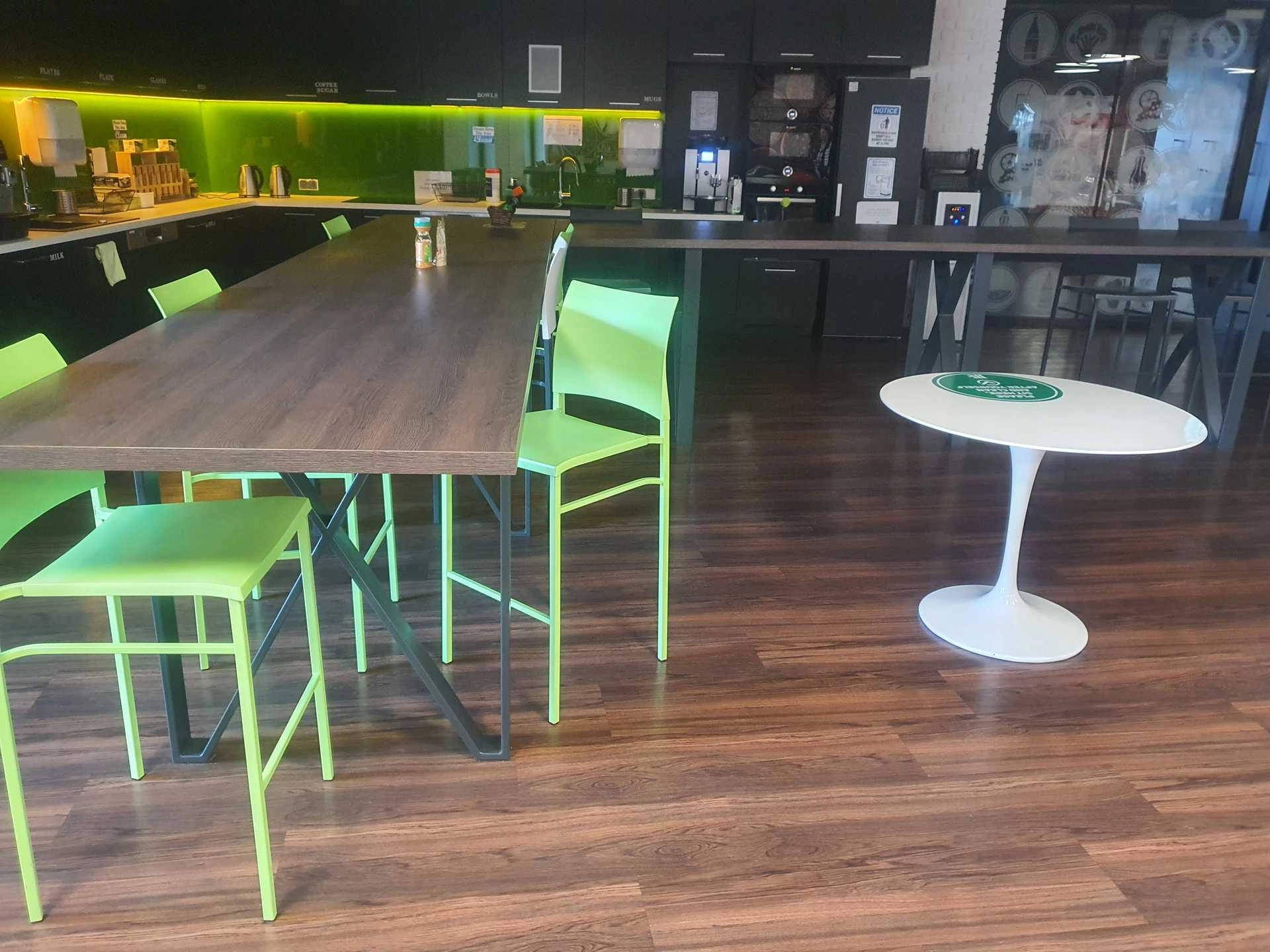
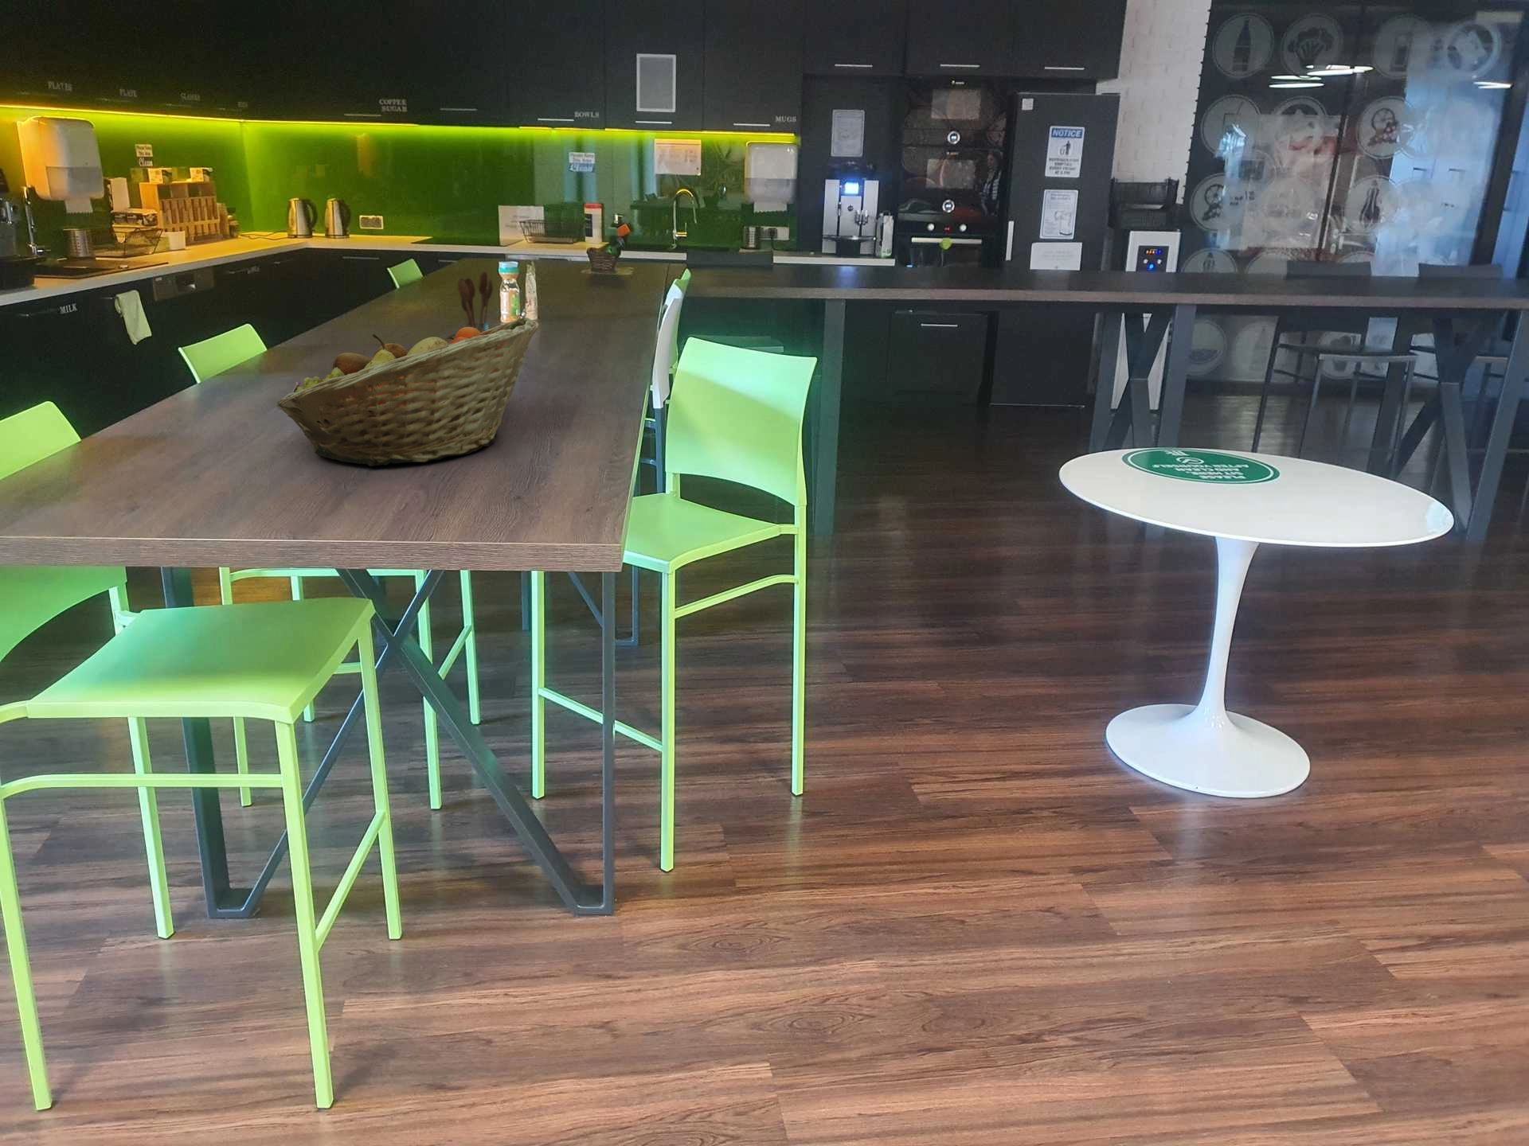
+ fruit basket [277,317,539,467]
+ utensil holder [457,270,494,332]
